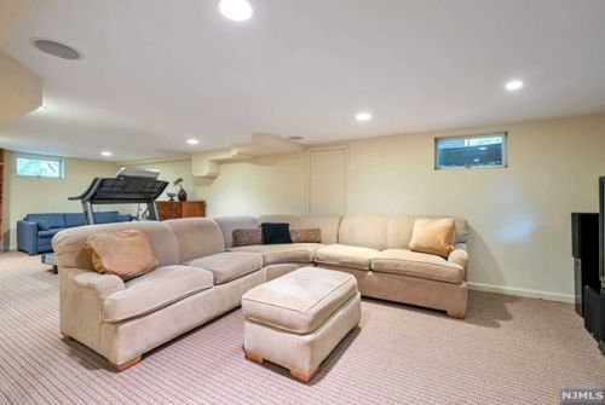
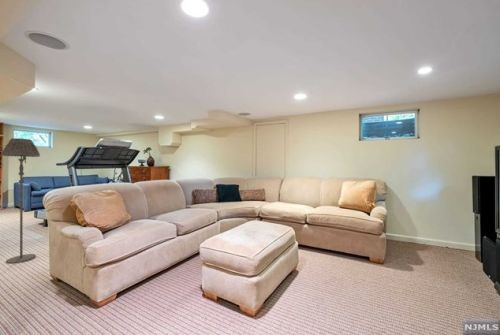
+ floor lamp [0,137,41,265]
